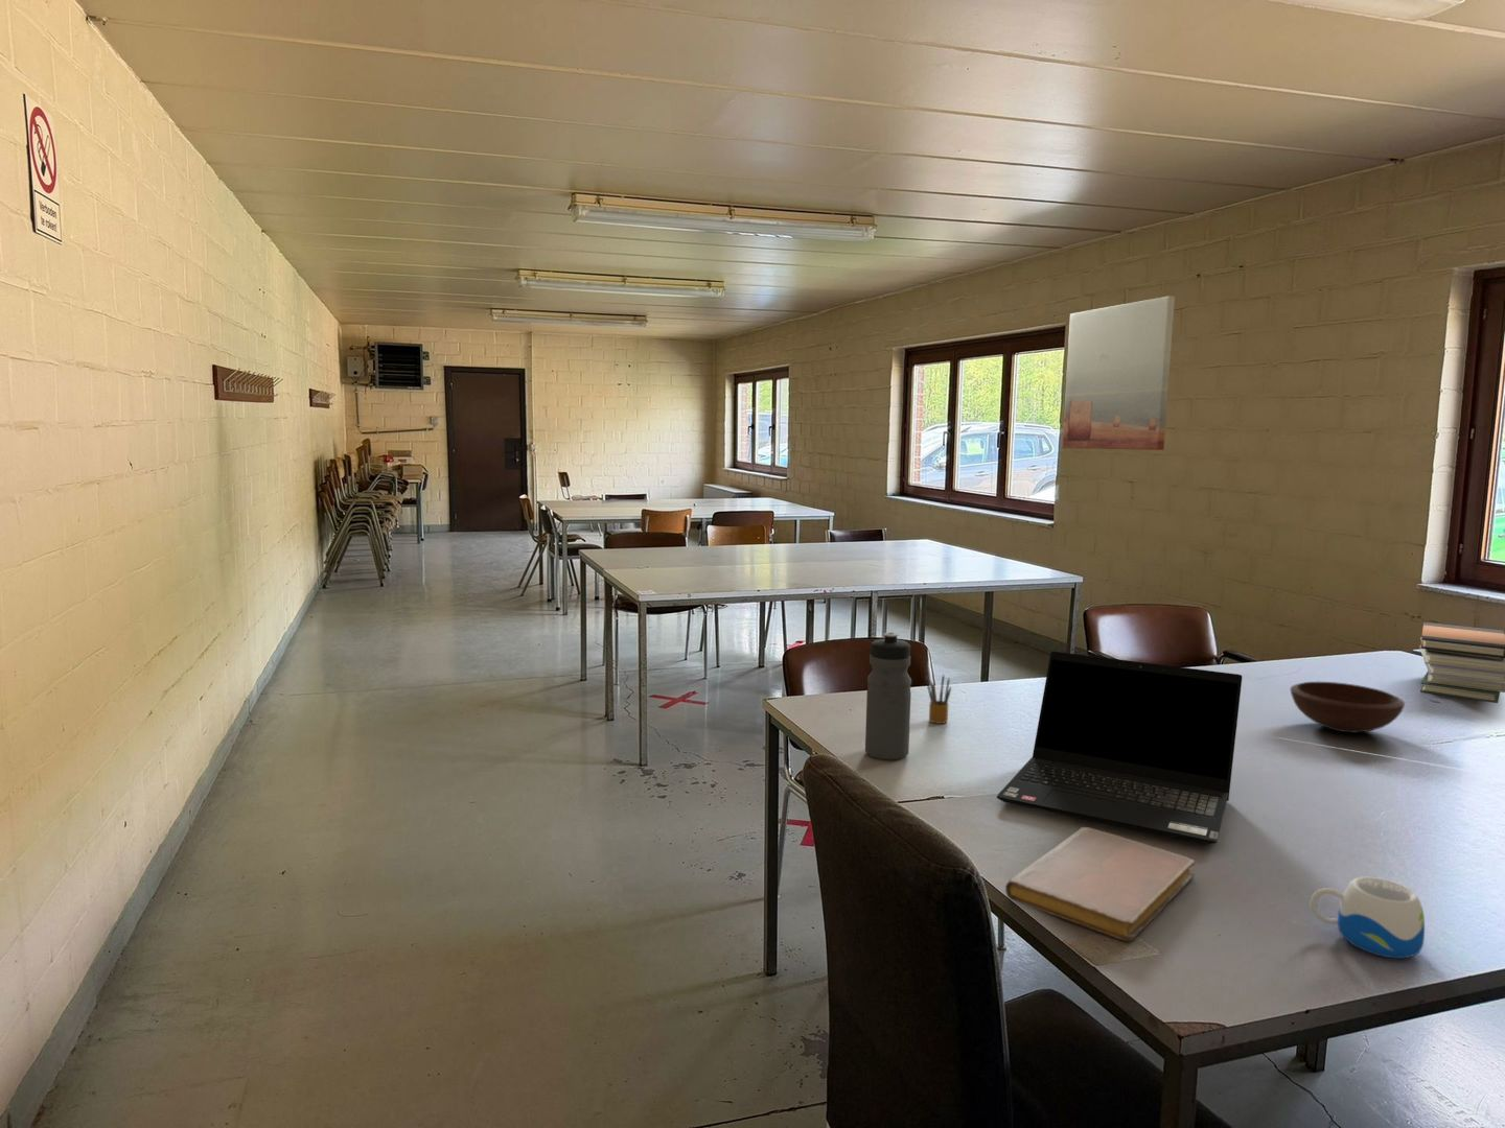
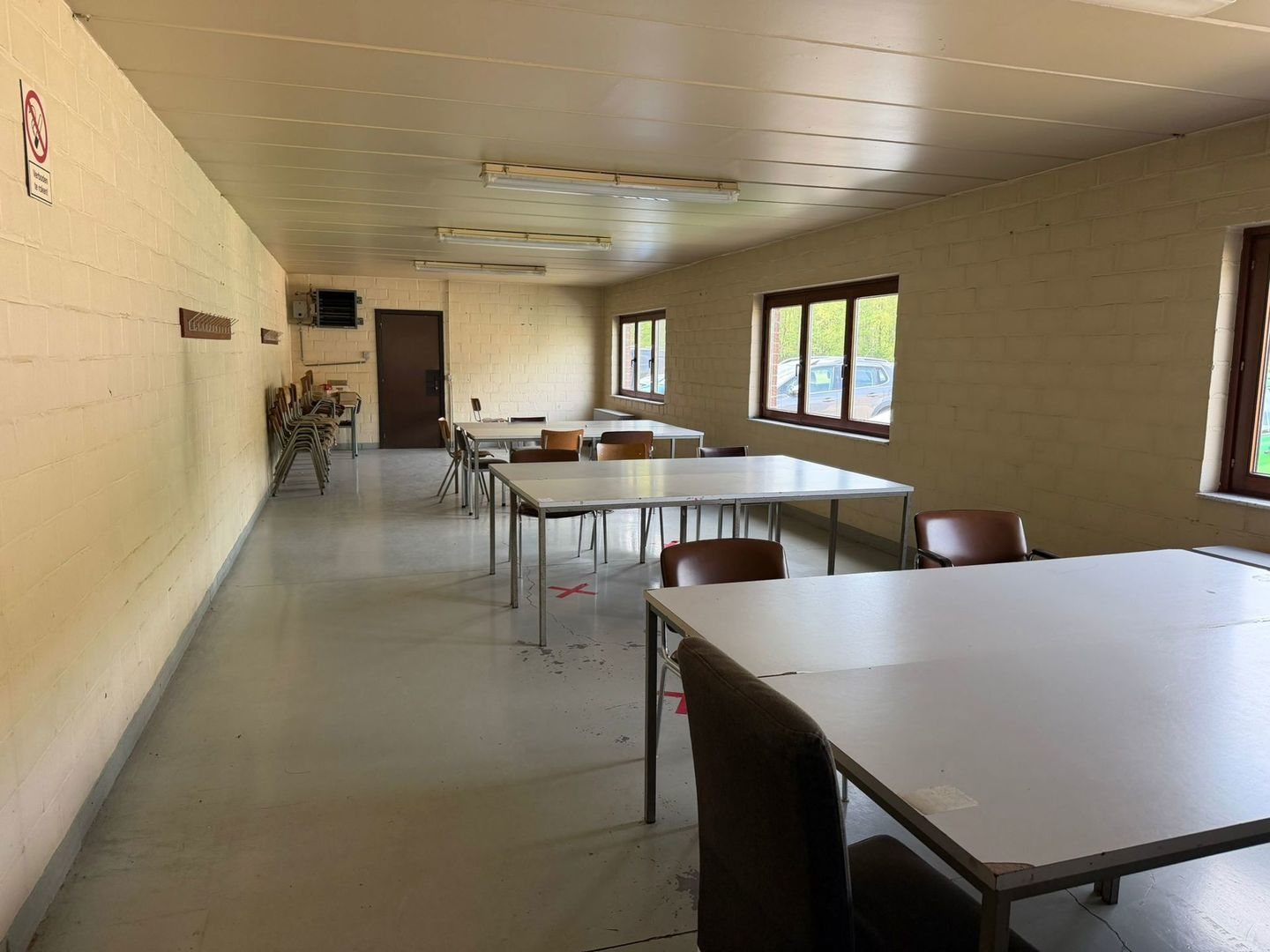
- laptop computer [995,650,1244,845]
- pencil box [926,674,952,725]
- mug [1309,874,1426,959]
- notebook [1005,826,1196,942]
- wall art [1062,295,1176,451]
- book stack [1420,621,1505,704]
- water bottle [864,632,912,762]
- bowl [1288,681,1405,735]
